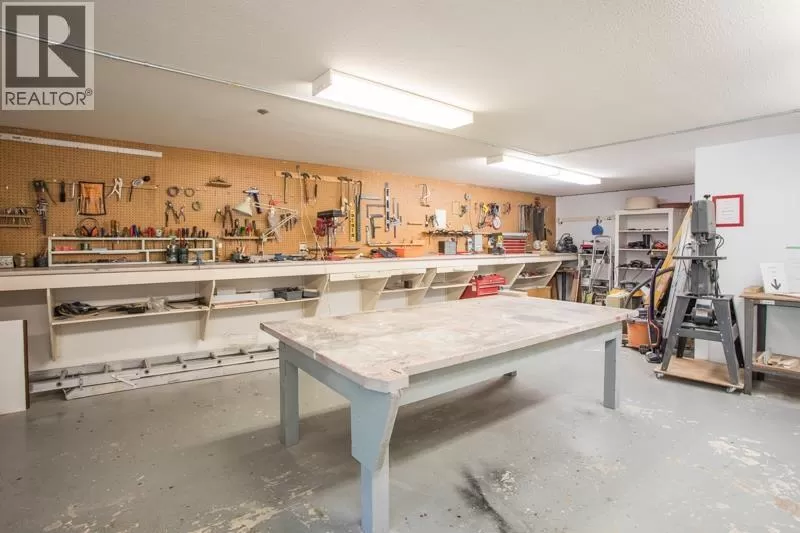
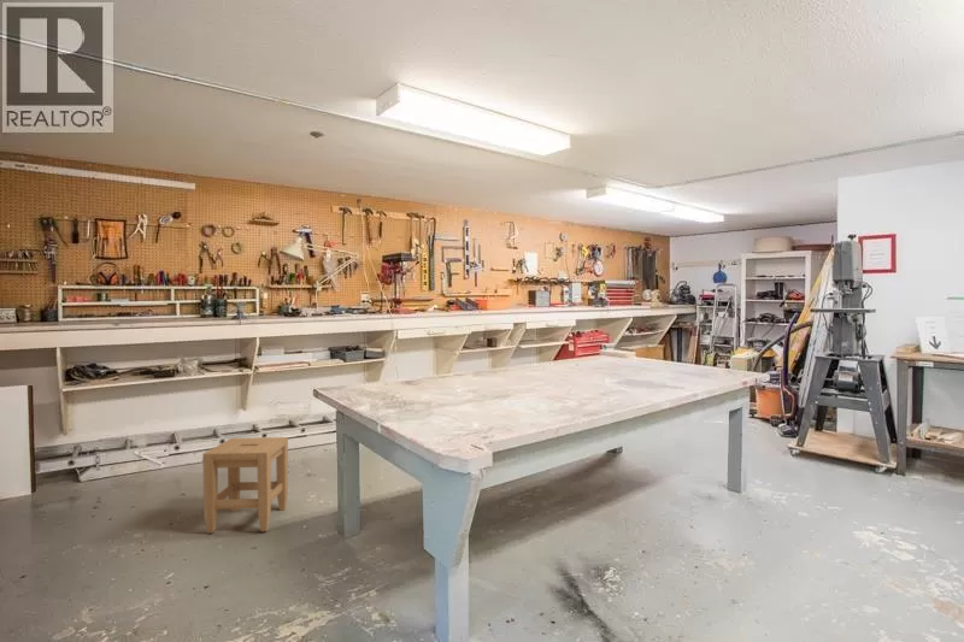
+ stool [201,436,289,535]
